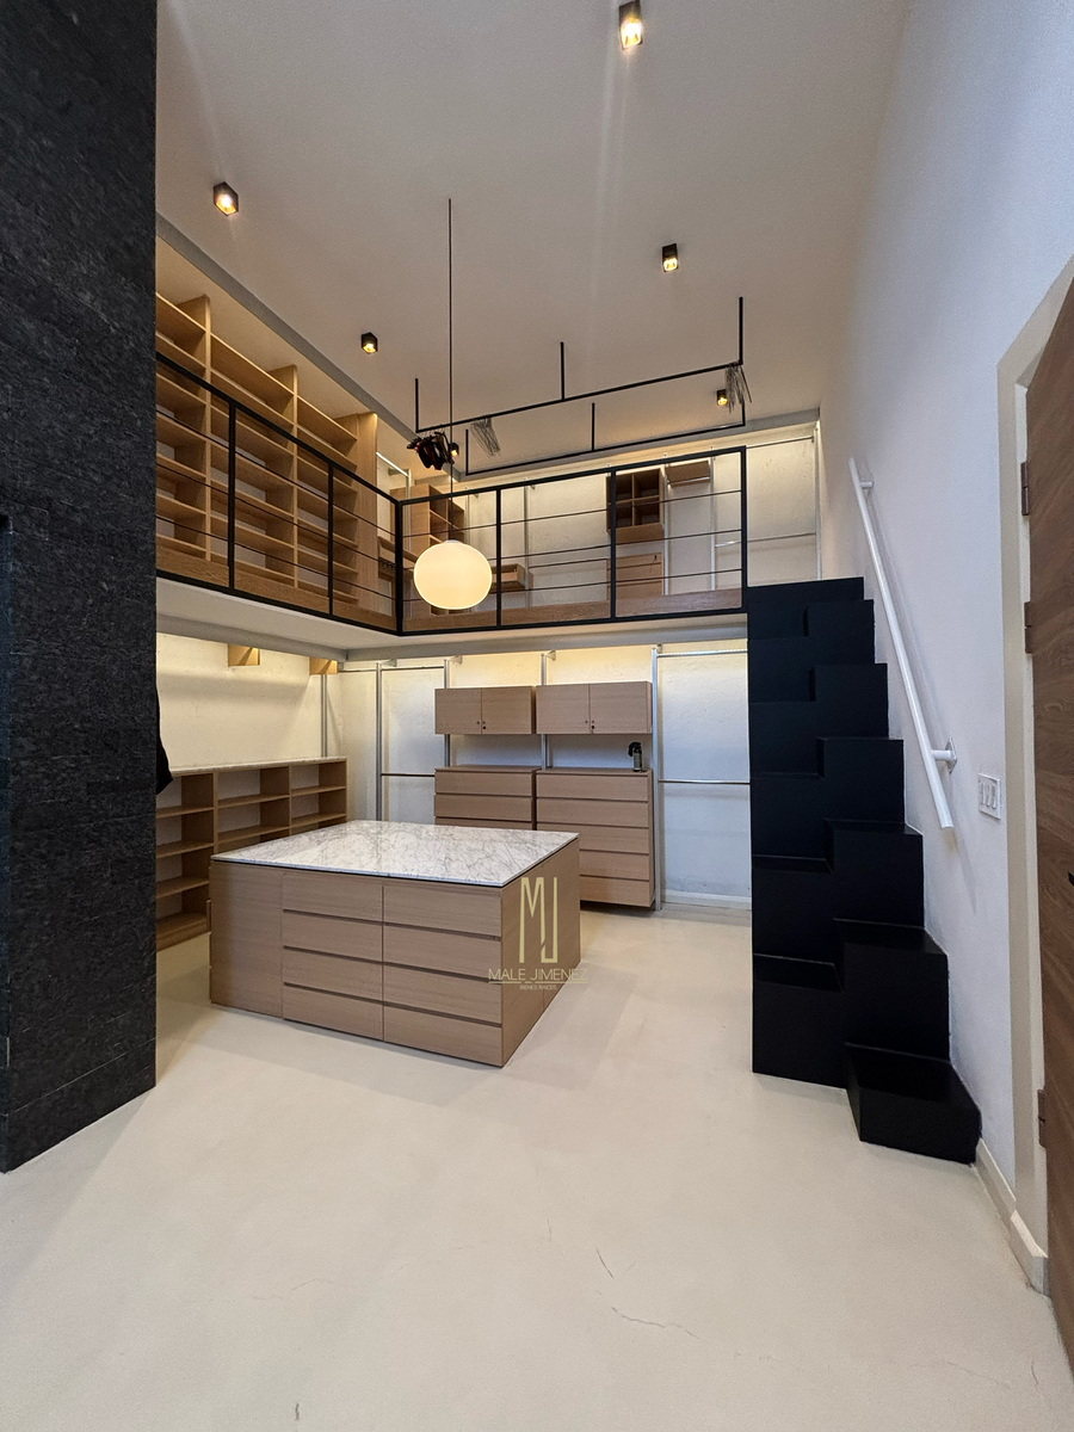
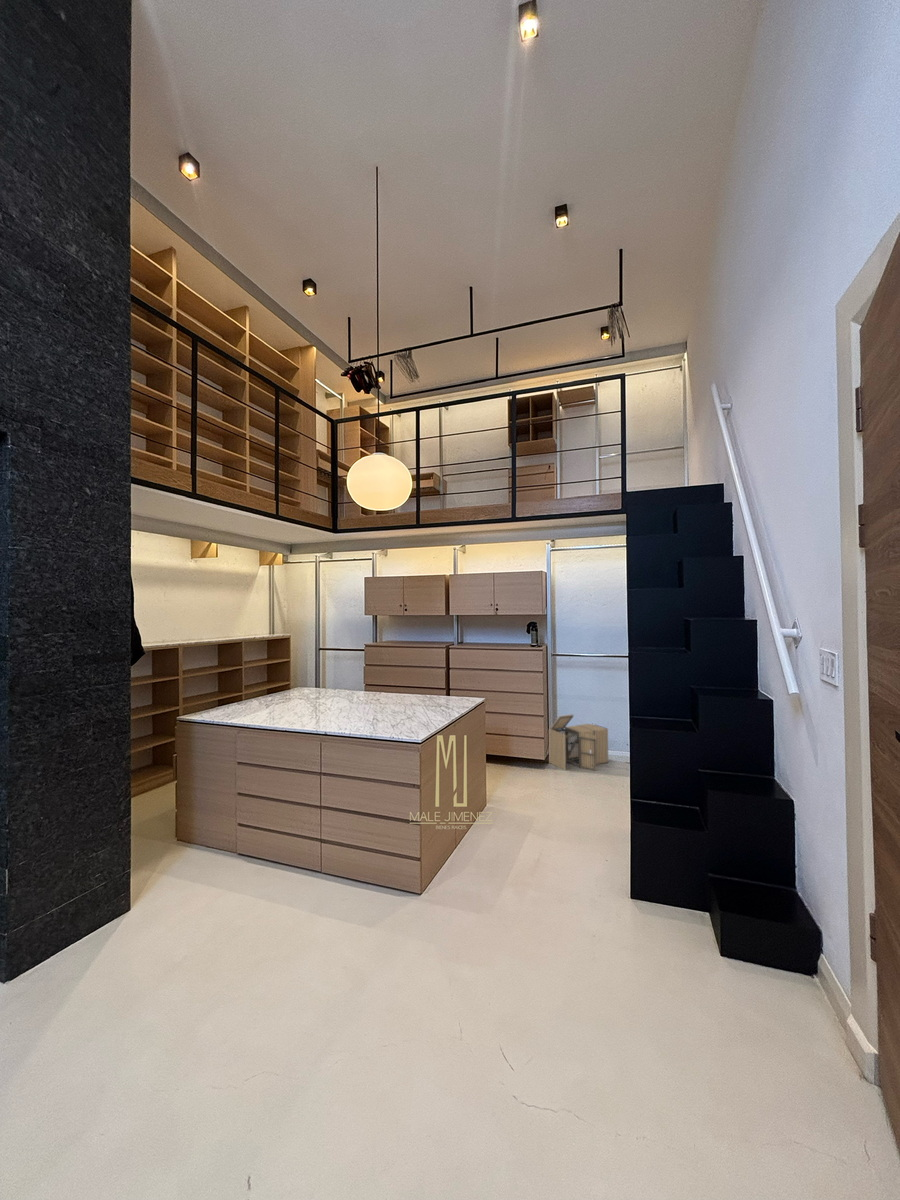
+ storage bin [548,713,610,772]
